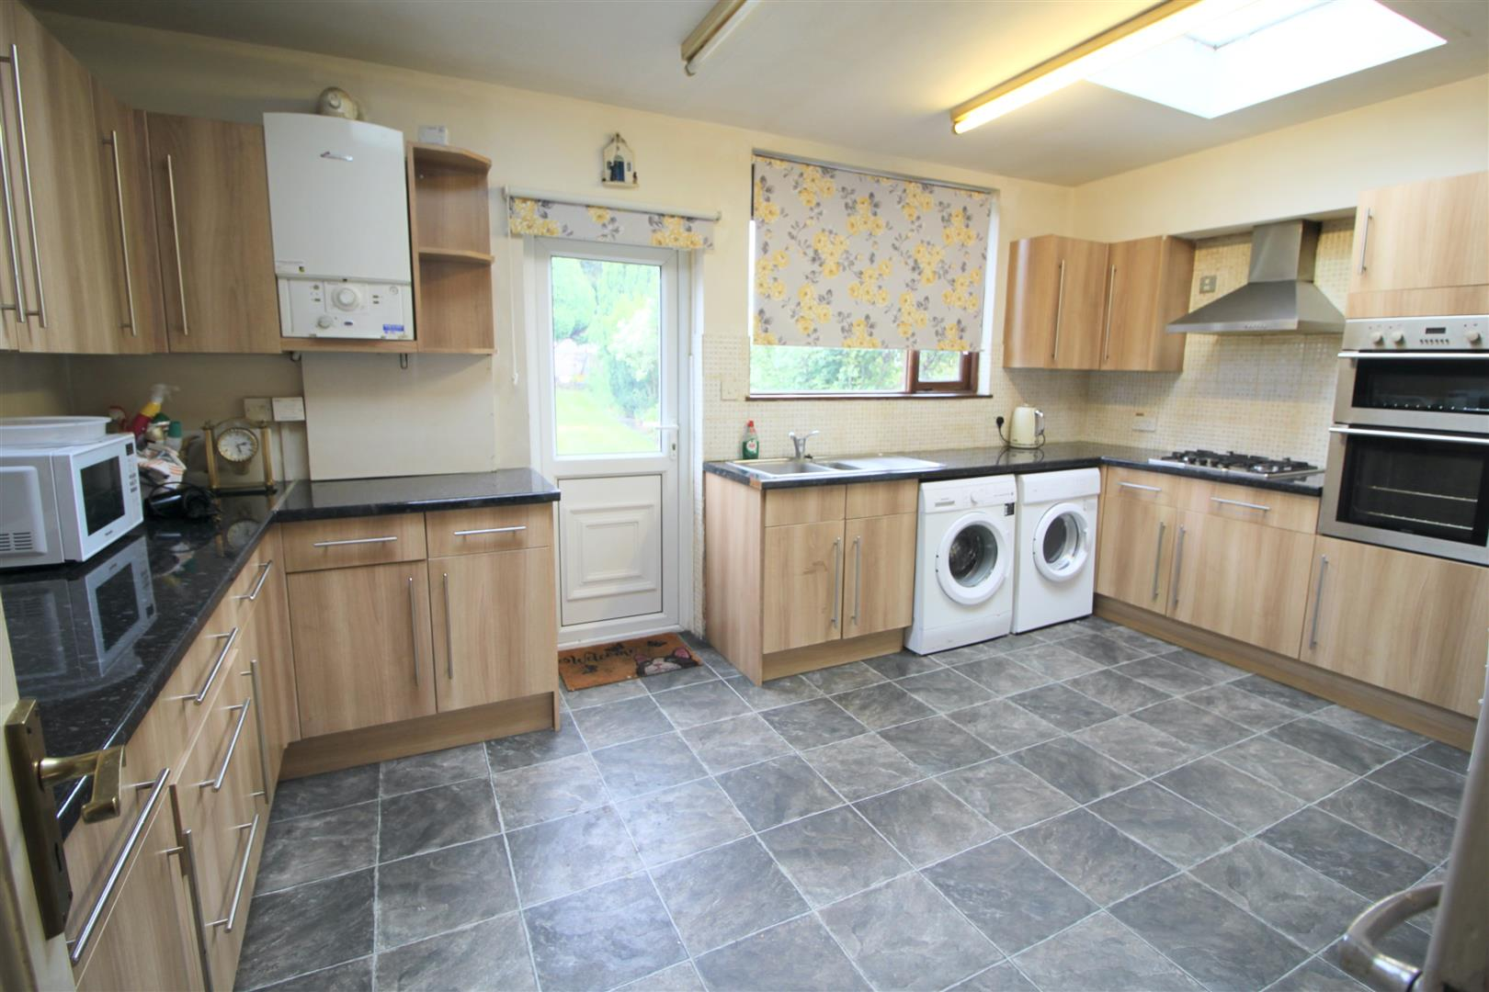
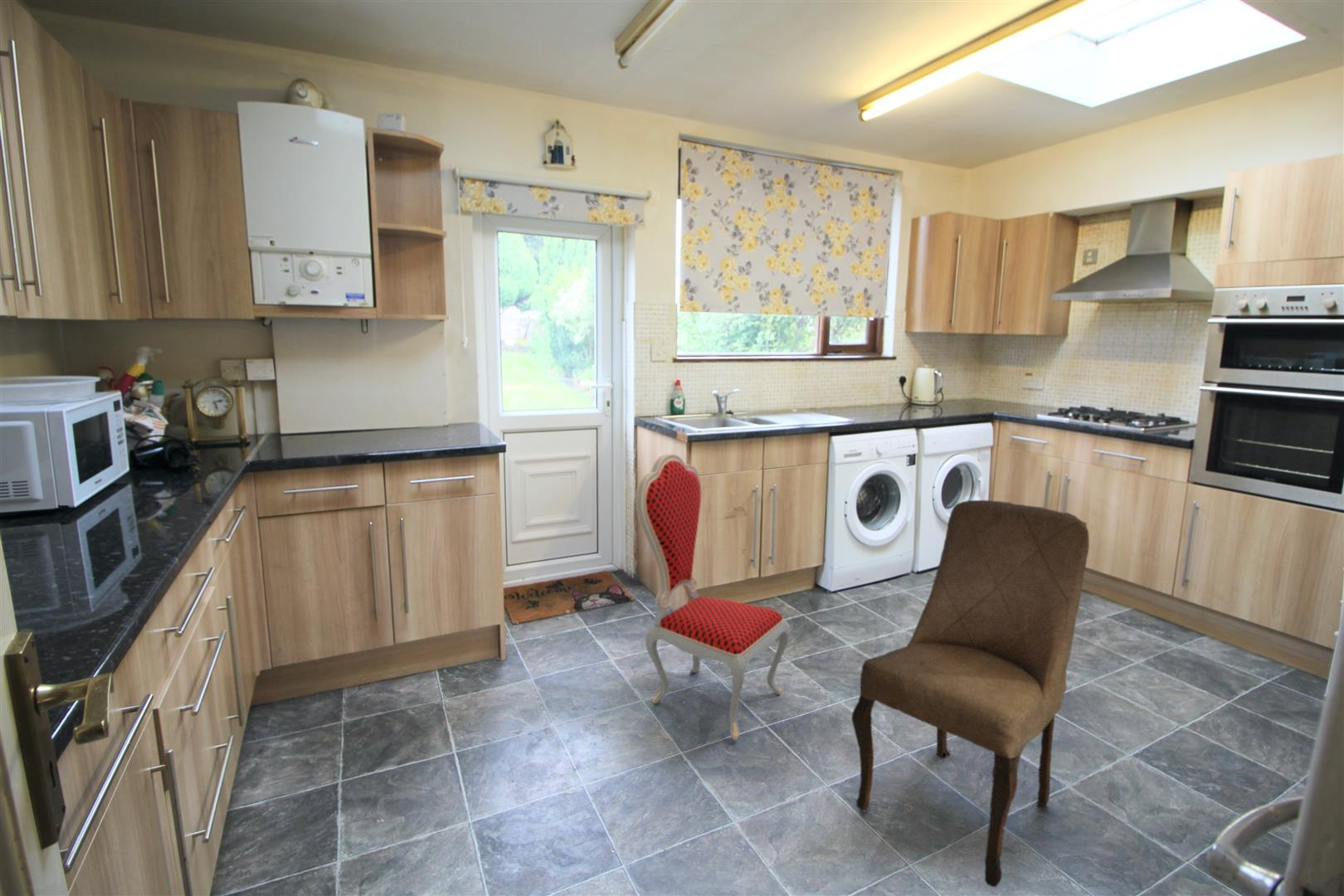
+ dining chair [635,453,791,740]
+ dining chair [851,499,1090,888]
